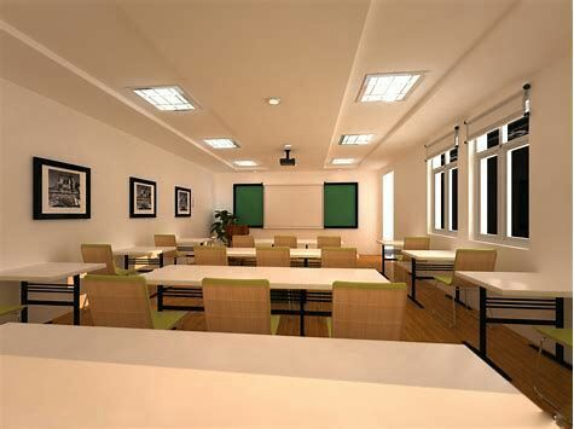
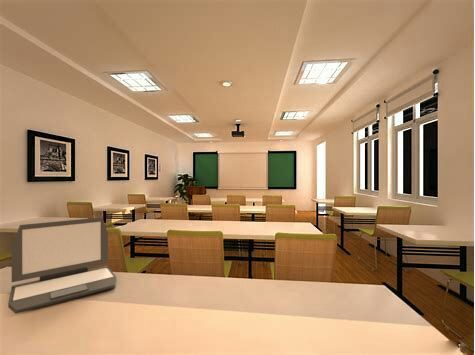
+ laptop [7,216,117,315]
